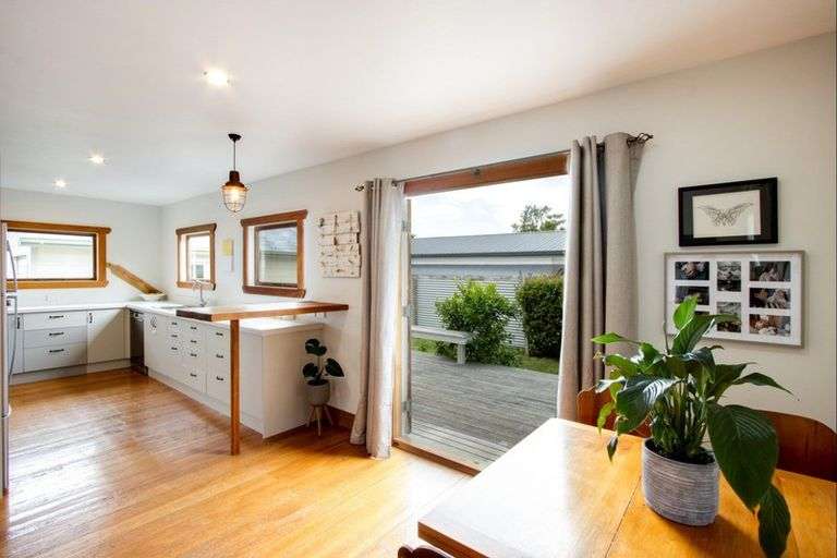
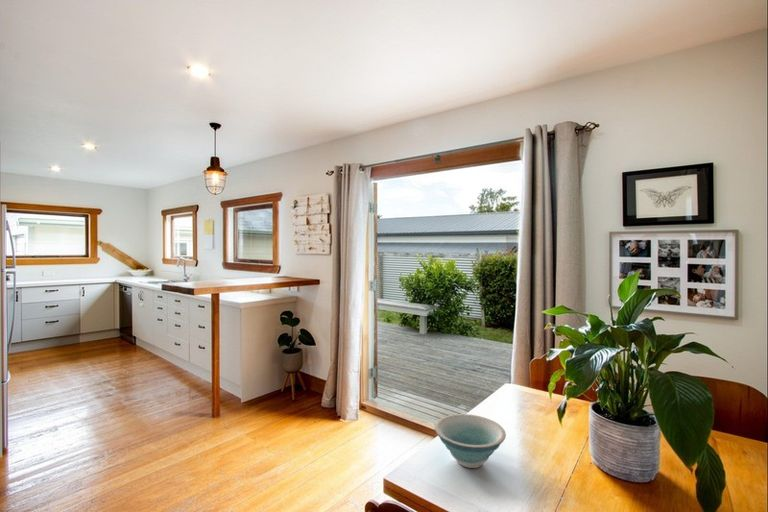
+ bowl [434,413,507,469]
